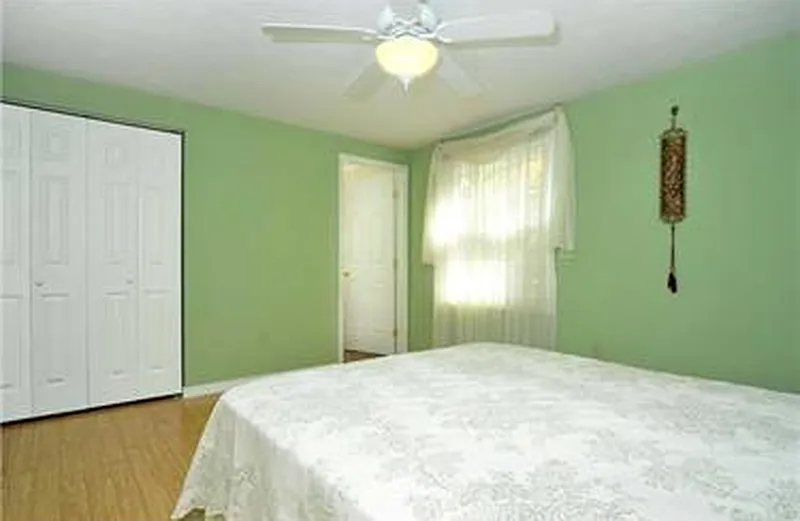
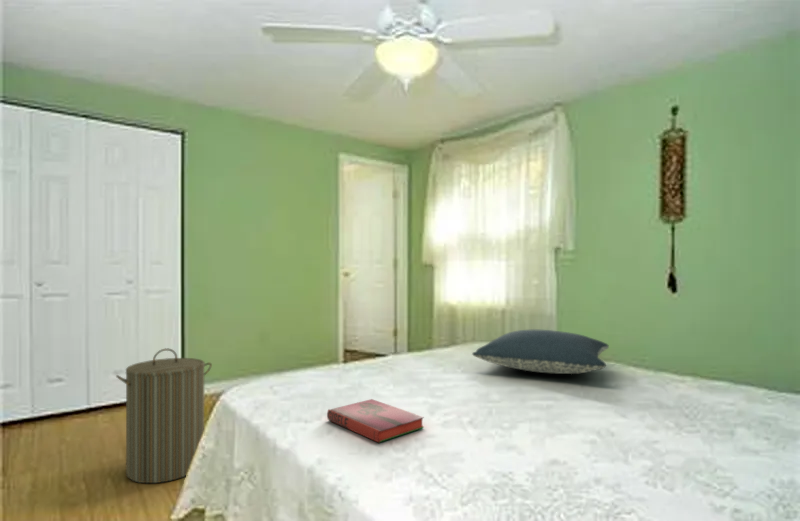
+ hardback book [326,398,425,444]
+ laundry hamper [115,347,213,484]
+ pillow [471,328,610,375]
